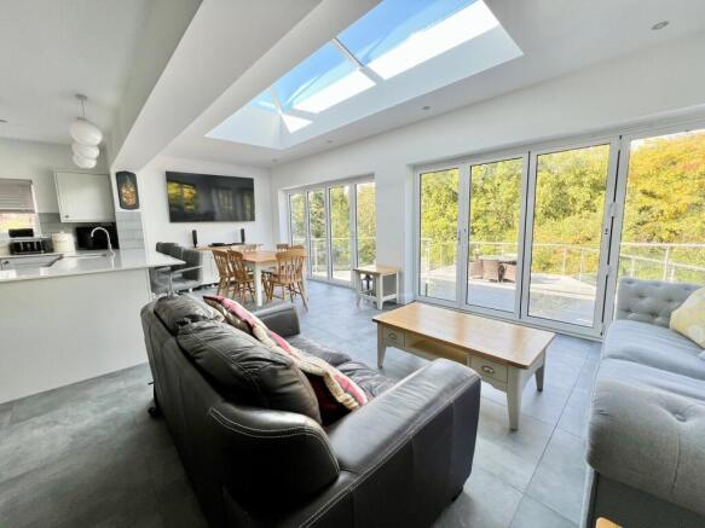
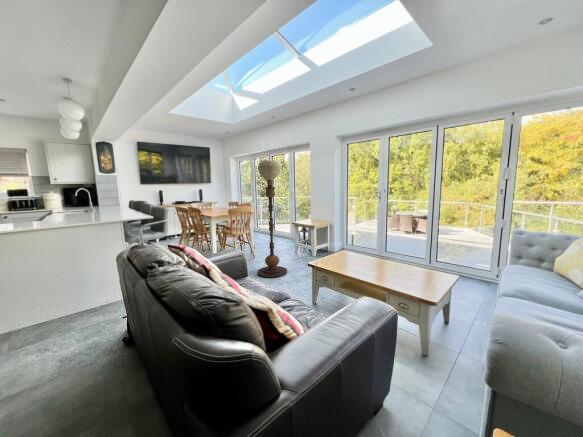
+ floor lamp [257,159,288,279]
